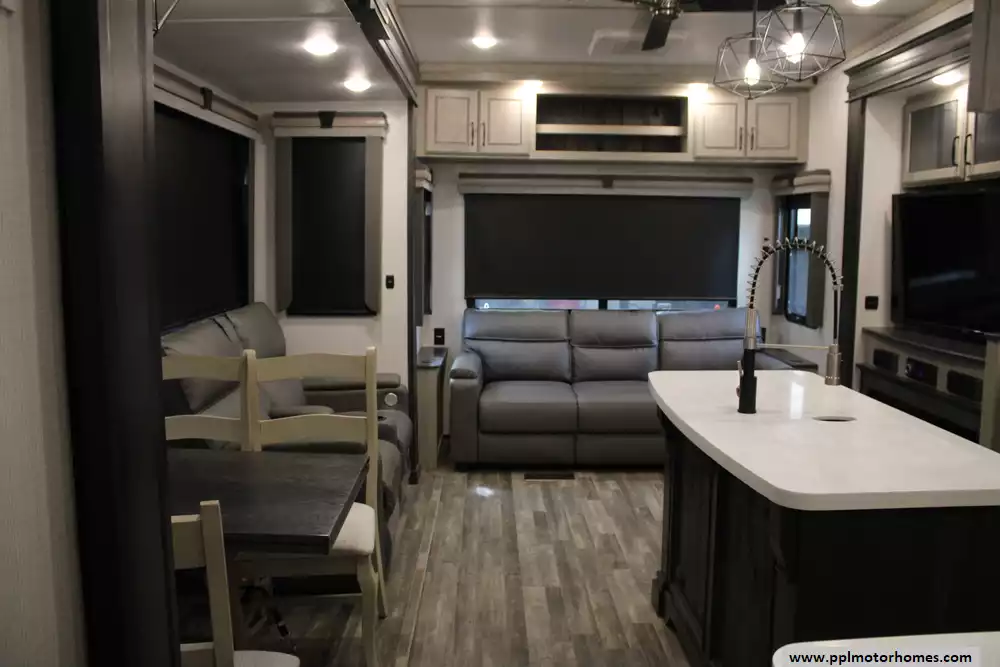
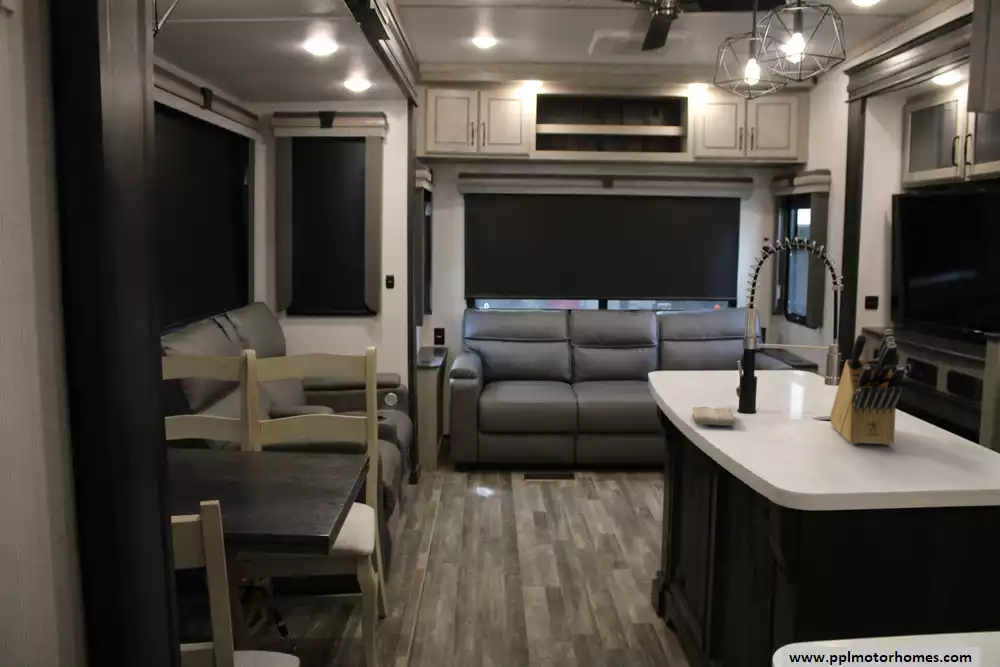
+ washcloth [691,406,736,427]
+ knife block [829,328,905,446]
